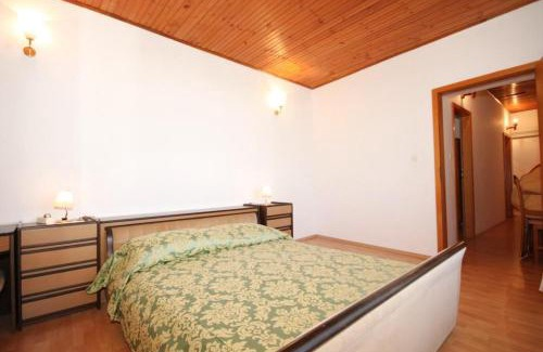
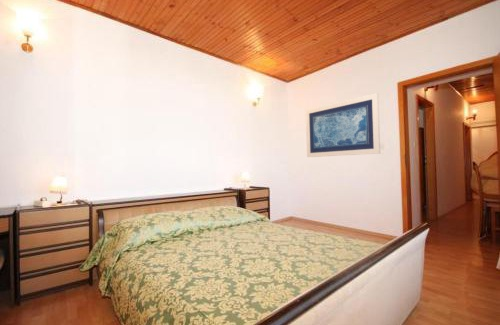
+ wall art [305,92,381,158]
